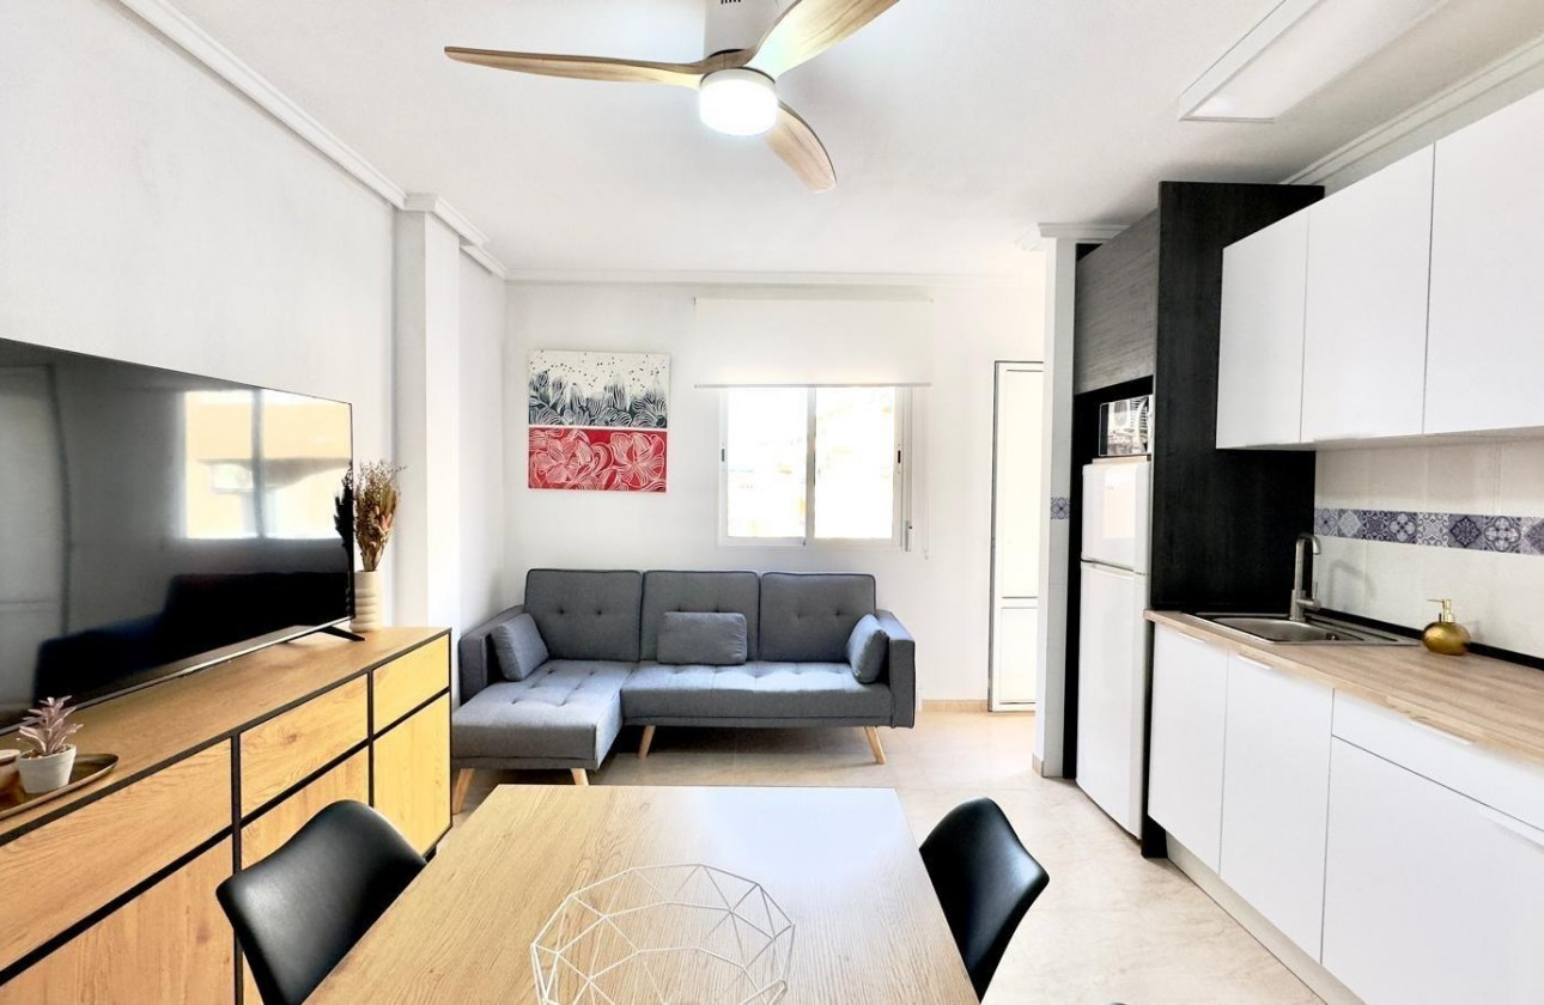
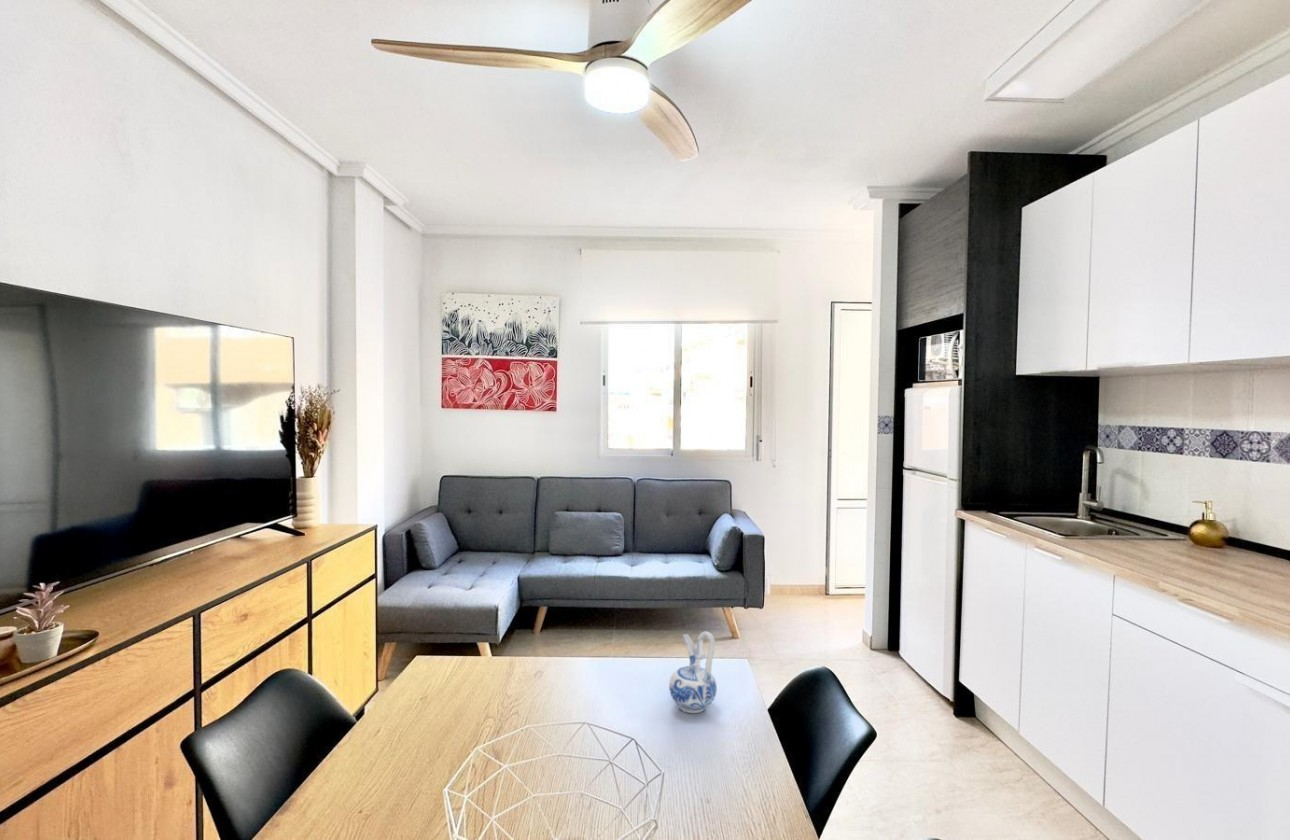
+ ceramic pitcher [668,631,718,714]
